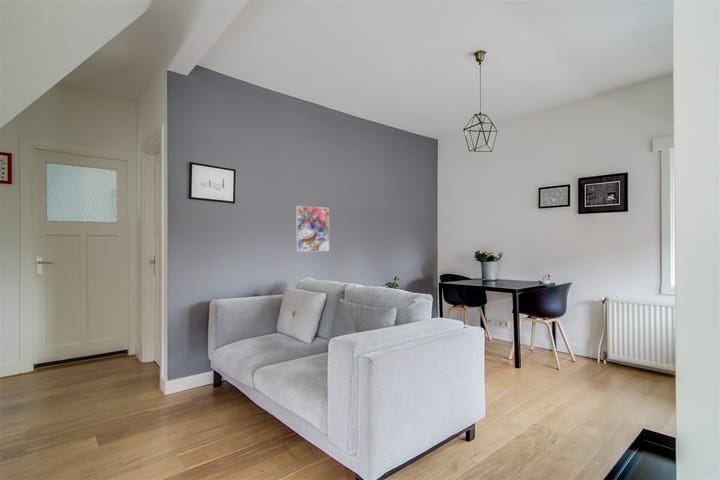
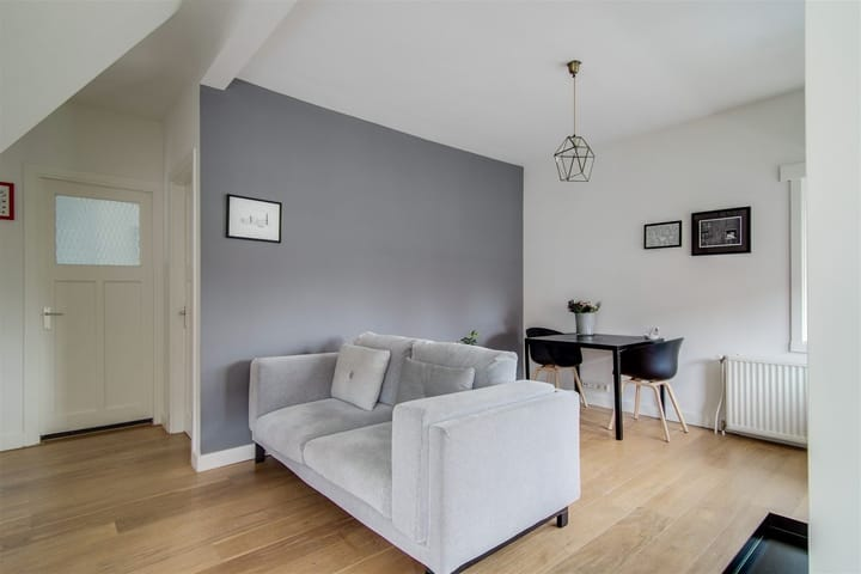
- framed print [295,205,330,253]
